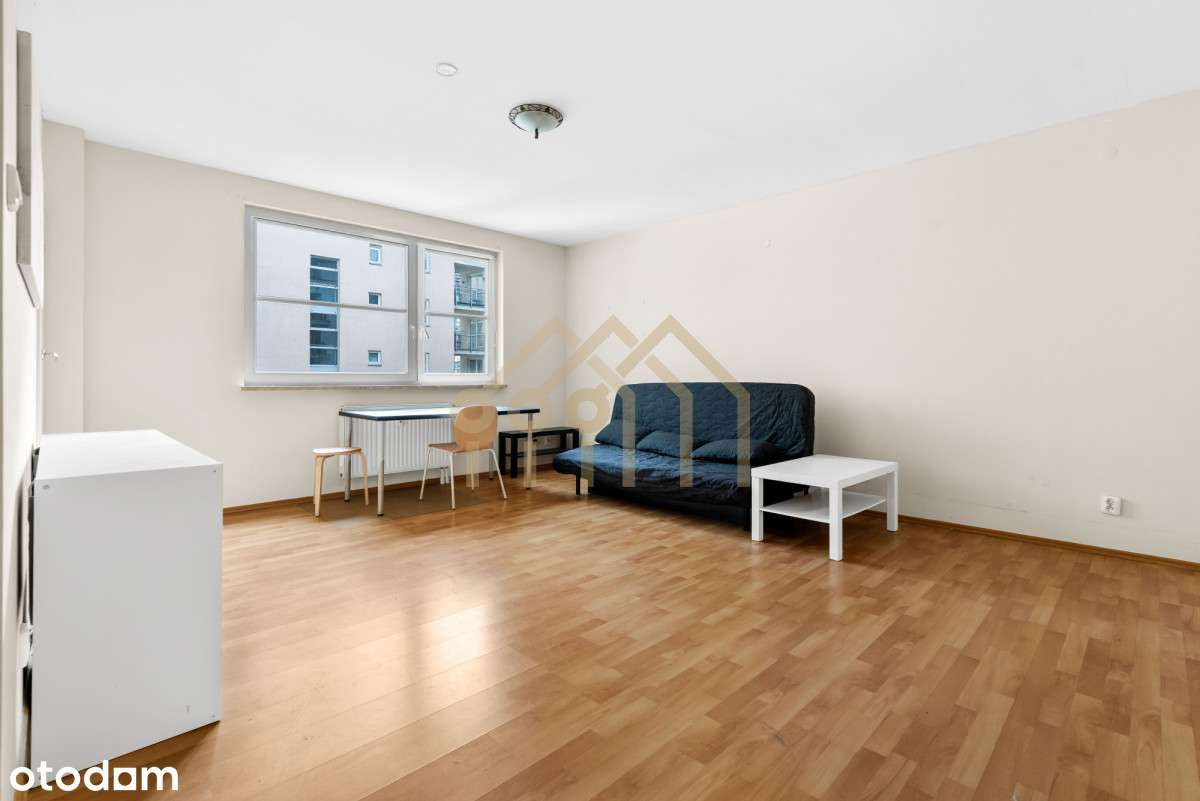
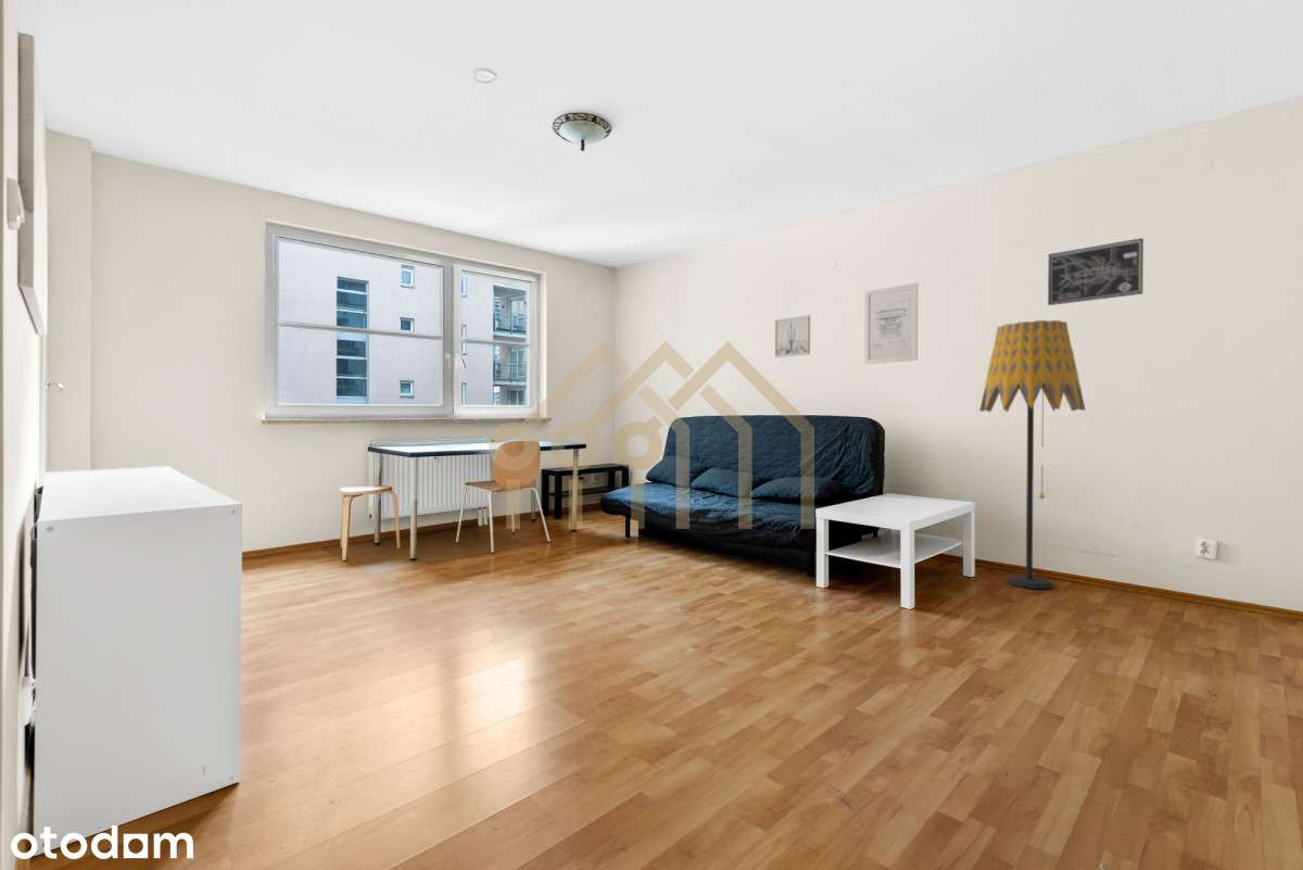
+ wall art [863,281,919,365]
+ wall art [1047,237,1144,306]
+ wall art [774,314,811,358]
+ floor lamp [978,319,1087,590]
